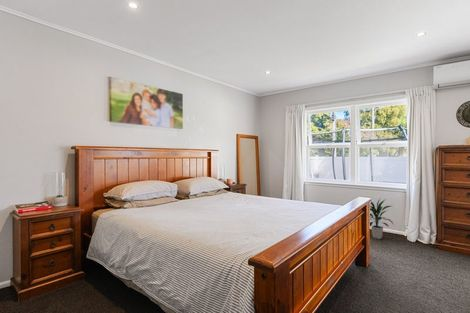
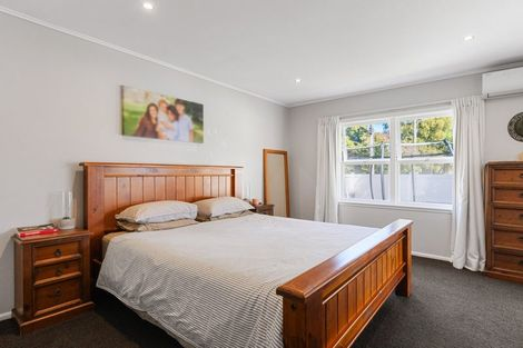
- indoor plant [369,198,396,240]
